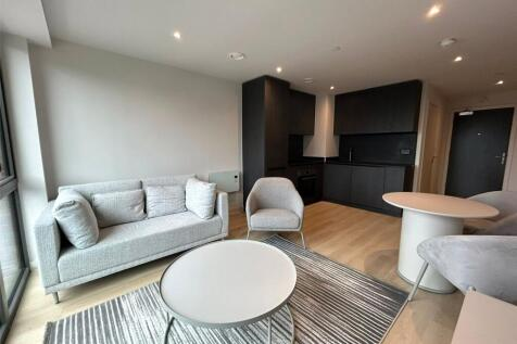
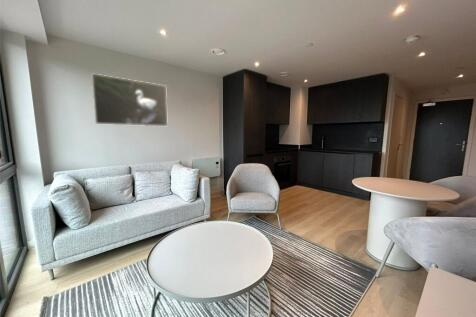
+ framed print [91,73,169,127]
